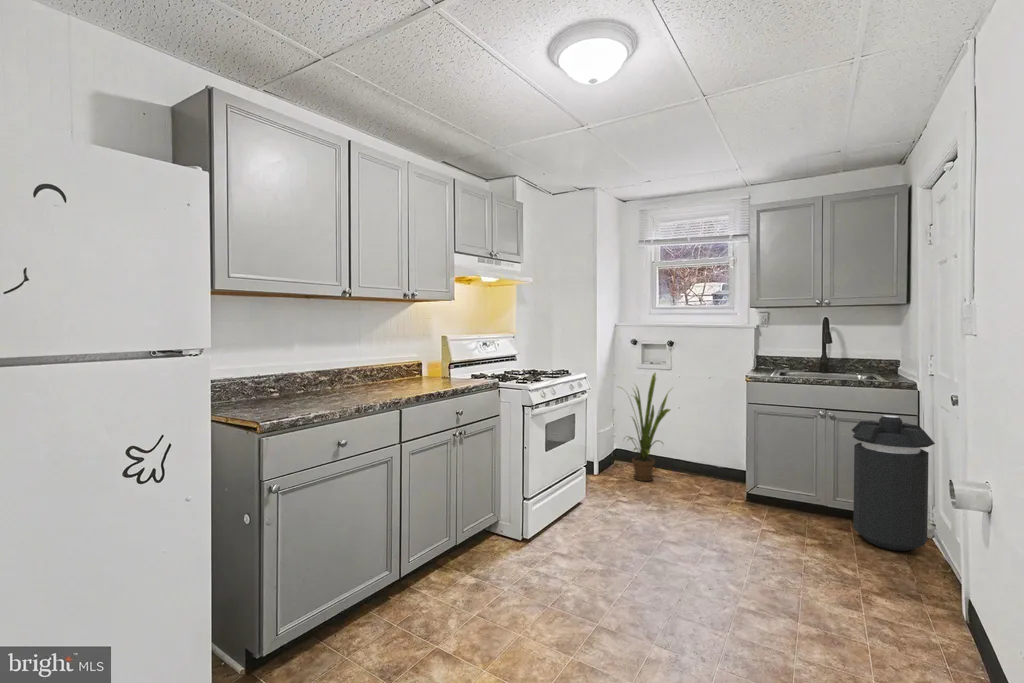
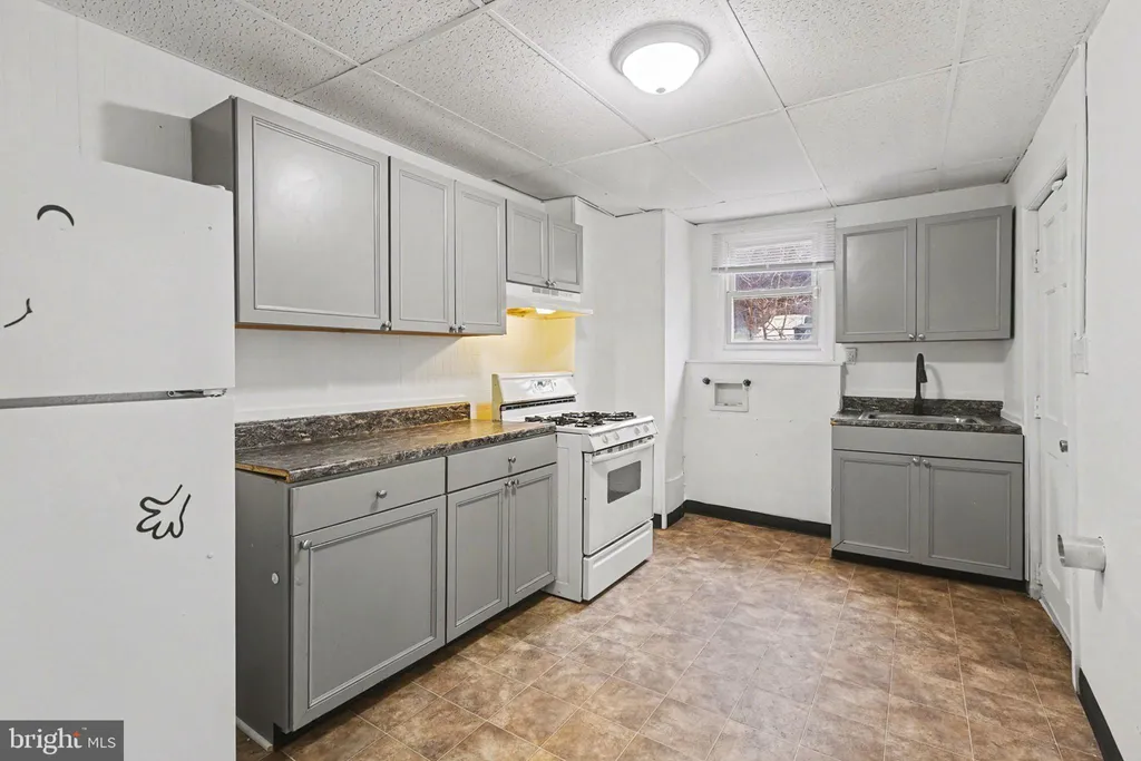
- trash can [851,414,936,552]
- house plant [616,371,675,482]
